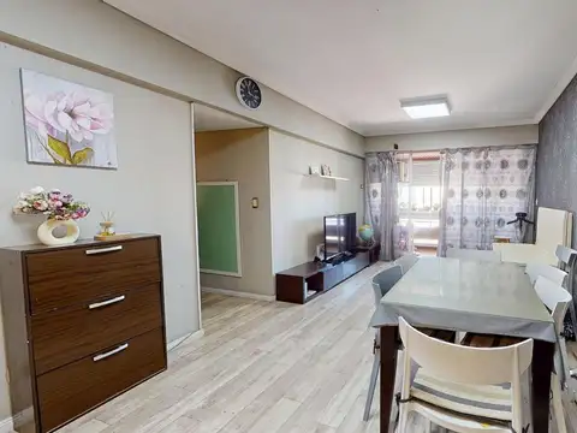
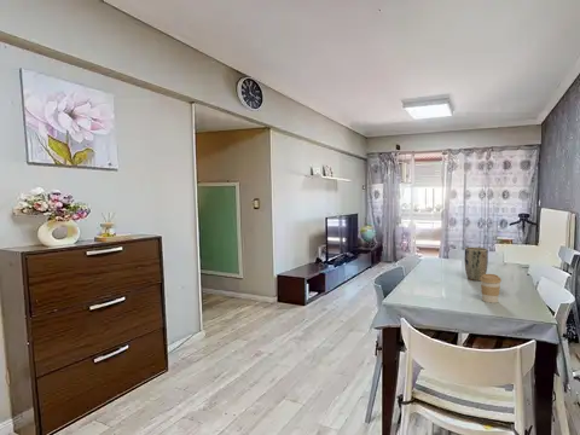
+ coffee cup [478,273,503,304]
+ plant pot [464,246,489,282]
